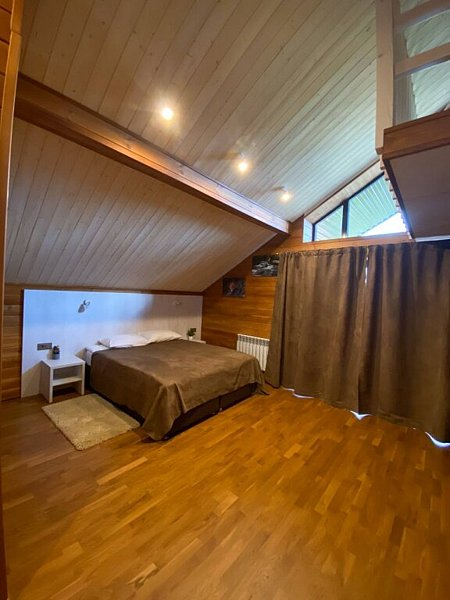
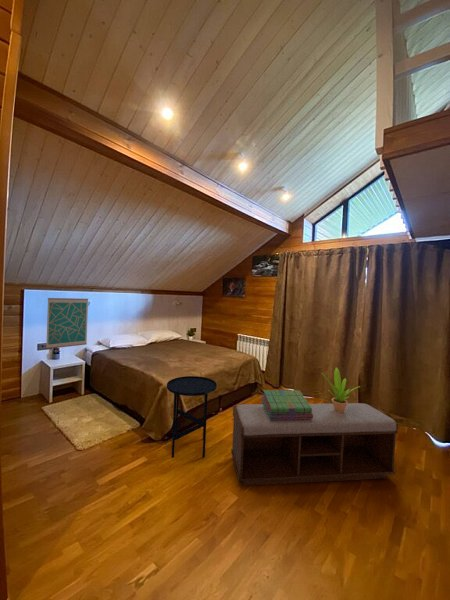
+ potted plant [320,367,361,413]
+ bench [230,402,399,487]
+ stack of books [260,389,313,420]
+ wall art [45,297,89,350]
+ side table [166,375,218,458]
